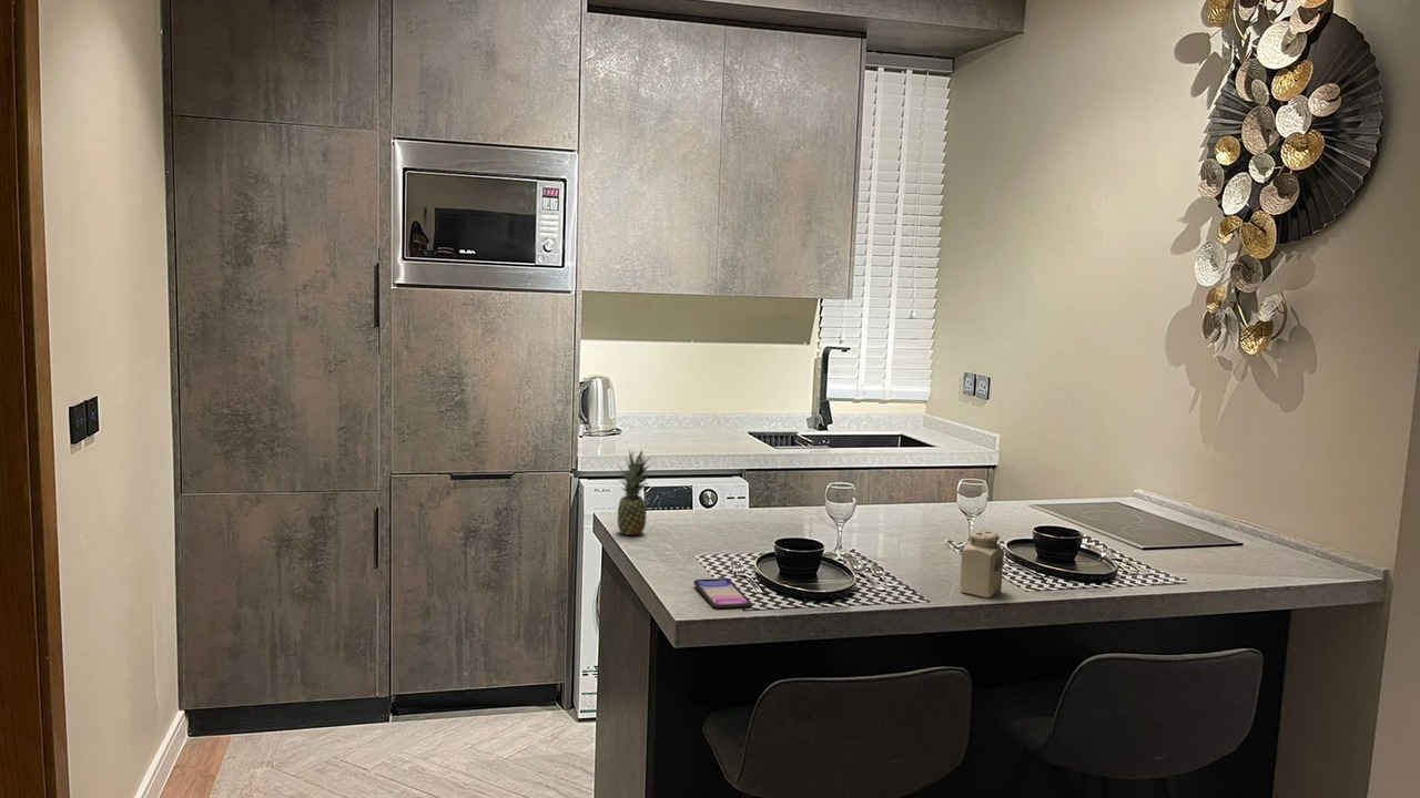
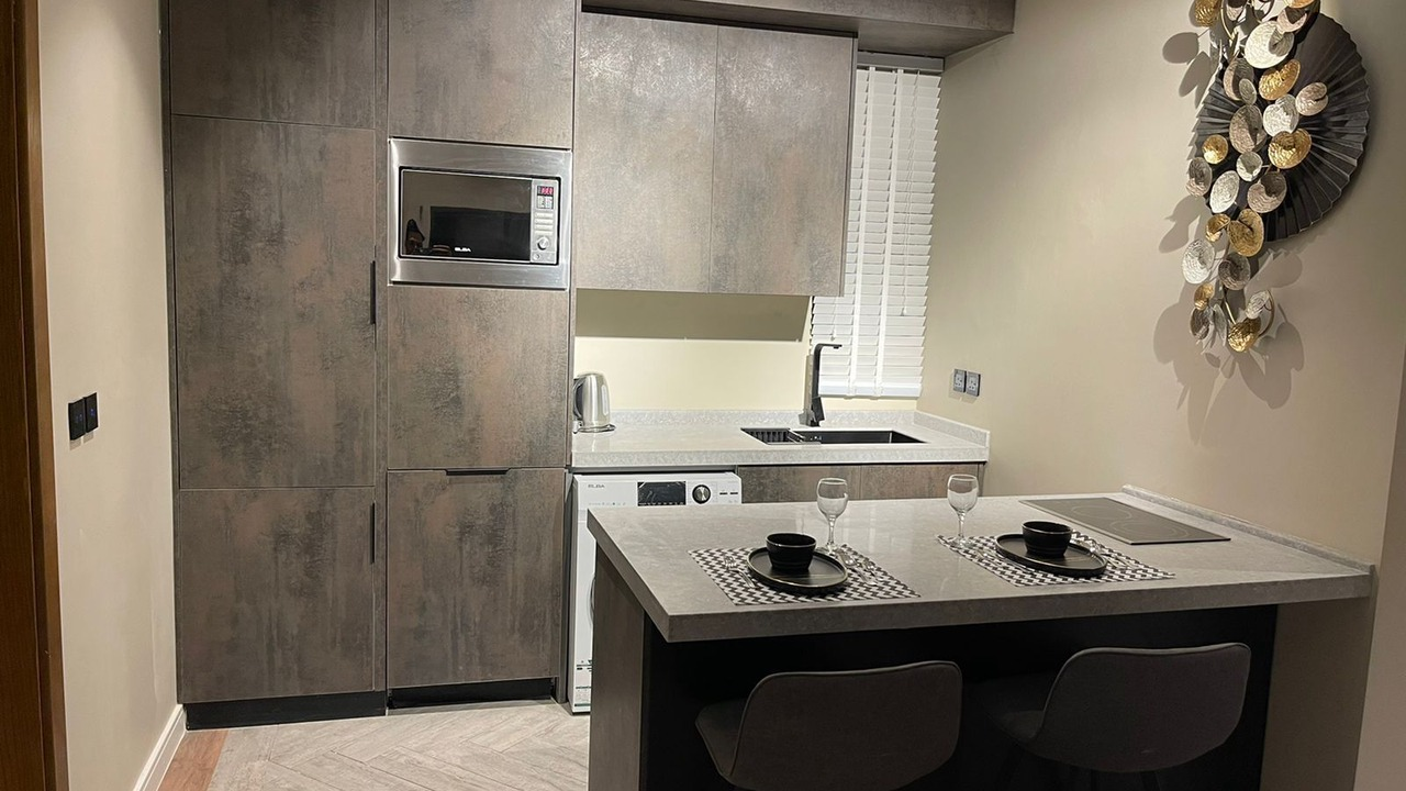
- salt shaker [960,530,1005,598]
- fruit [616,448,656,536]
- smartphone [692,577,752,610]
